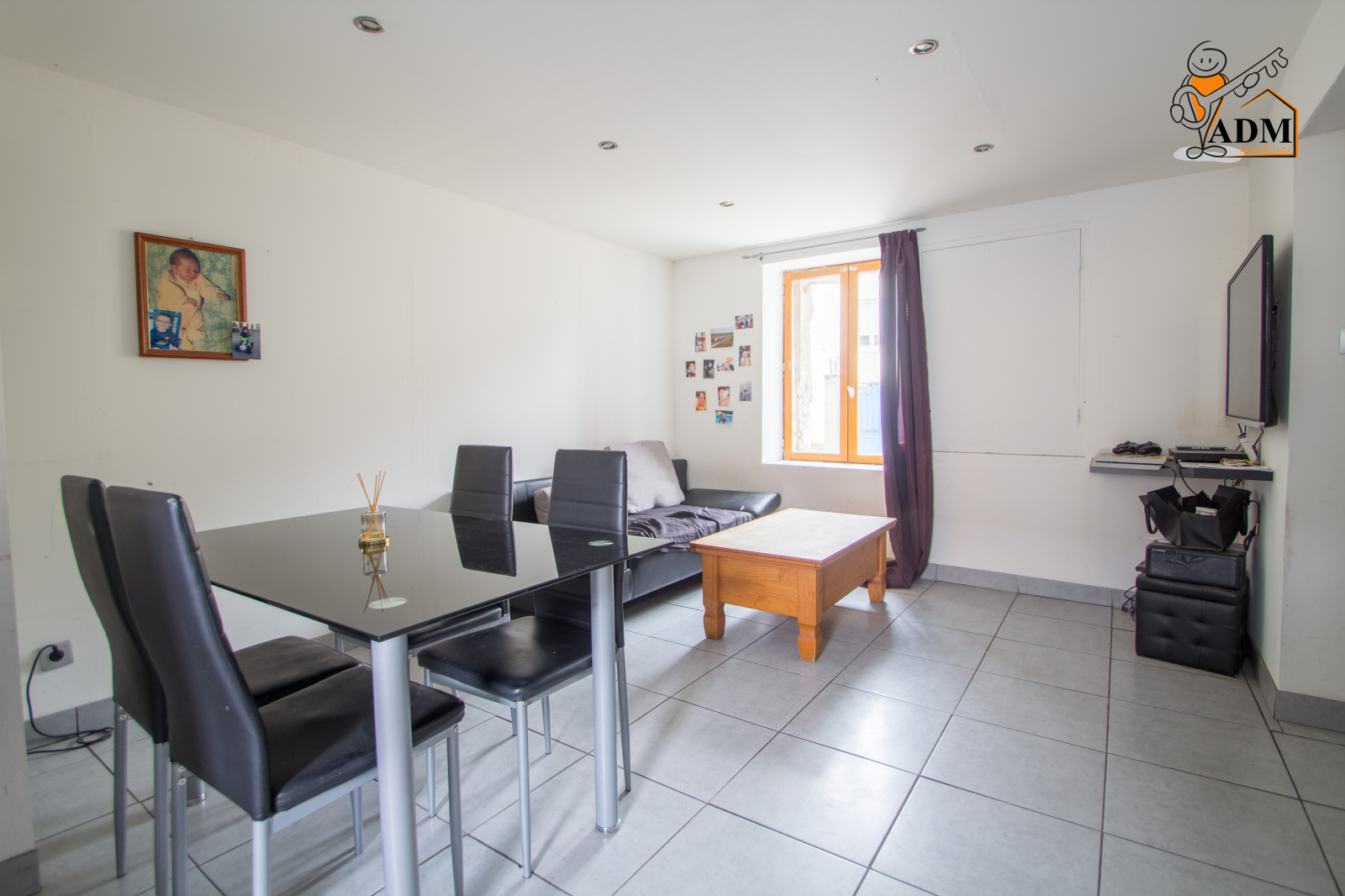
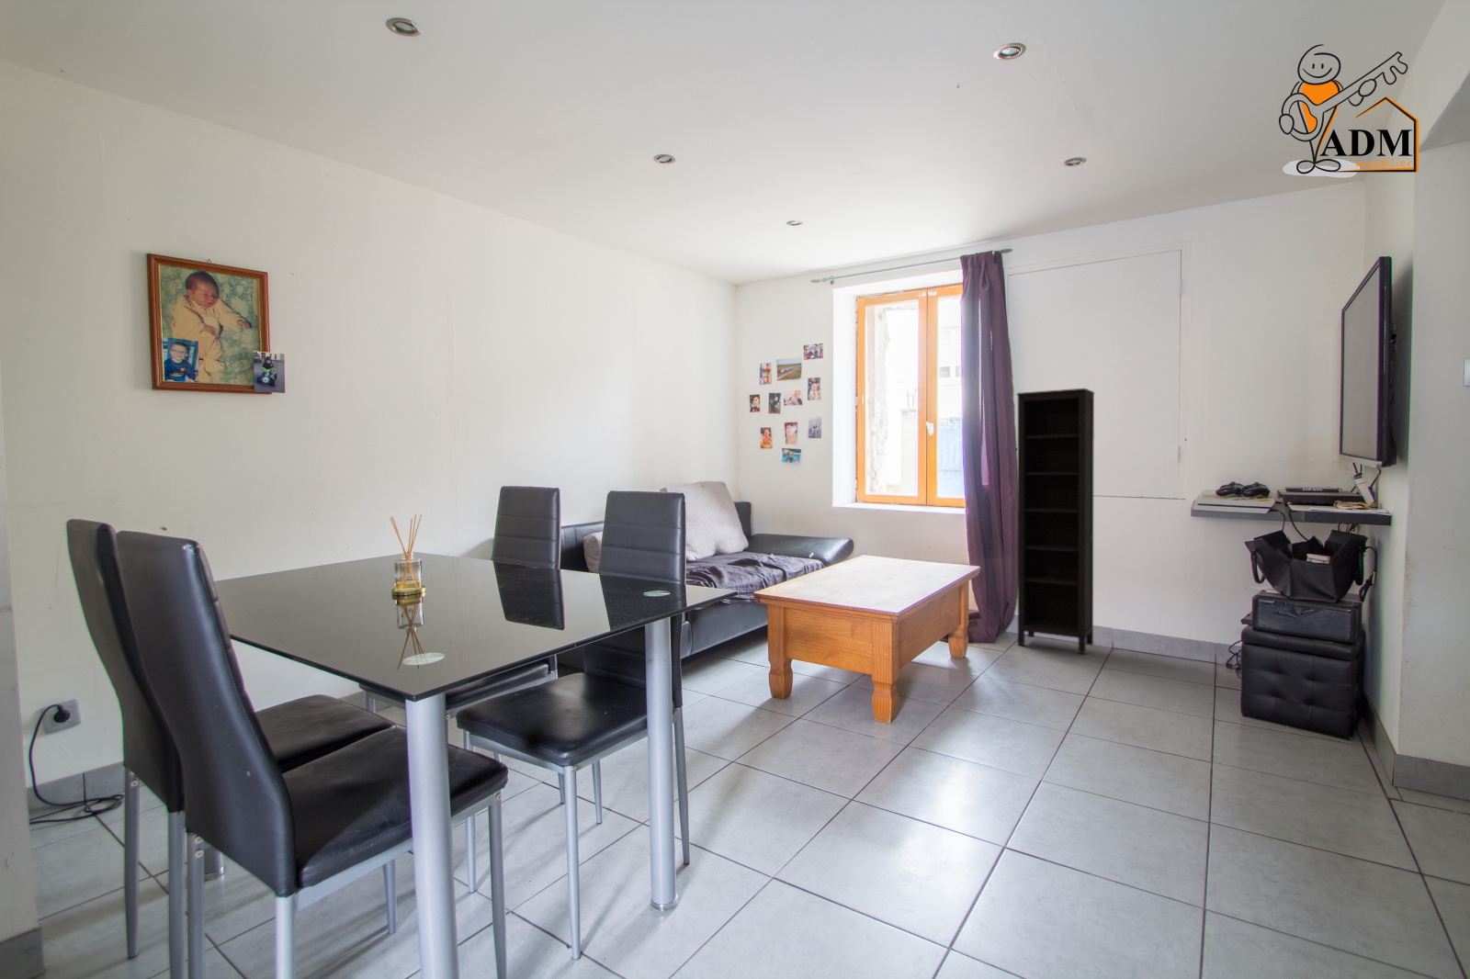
+ bookcase [1016,388,1095,654]
